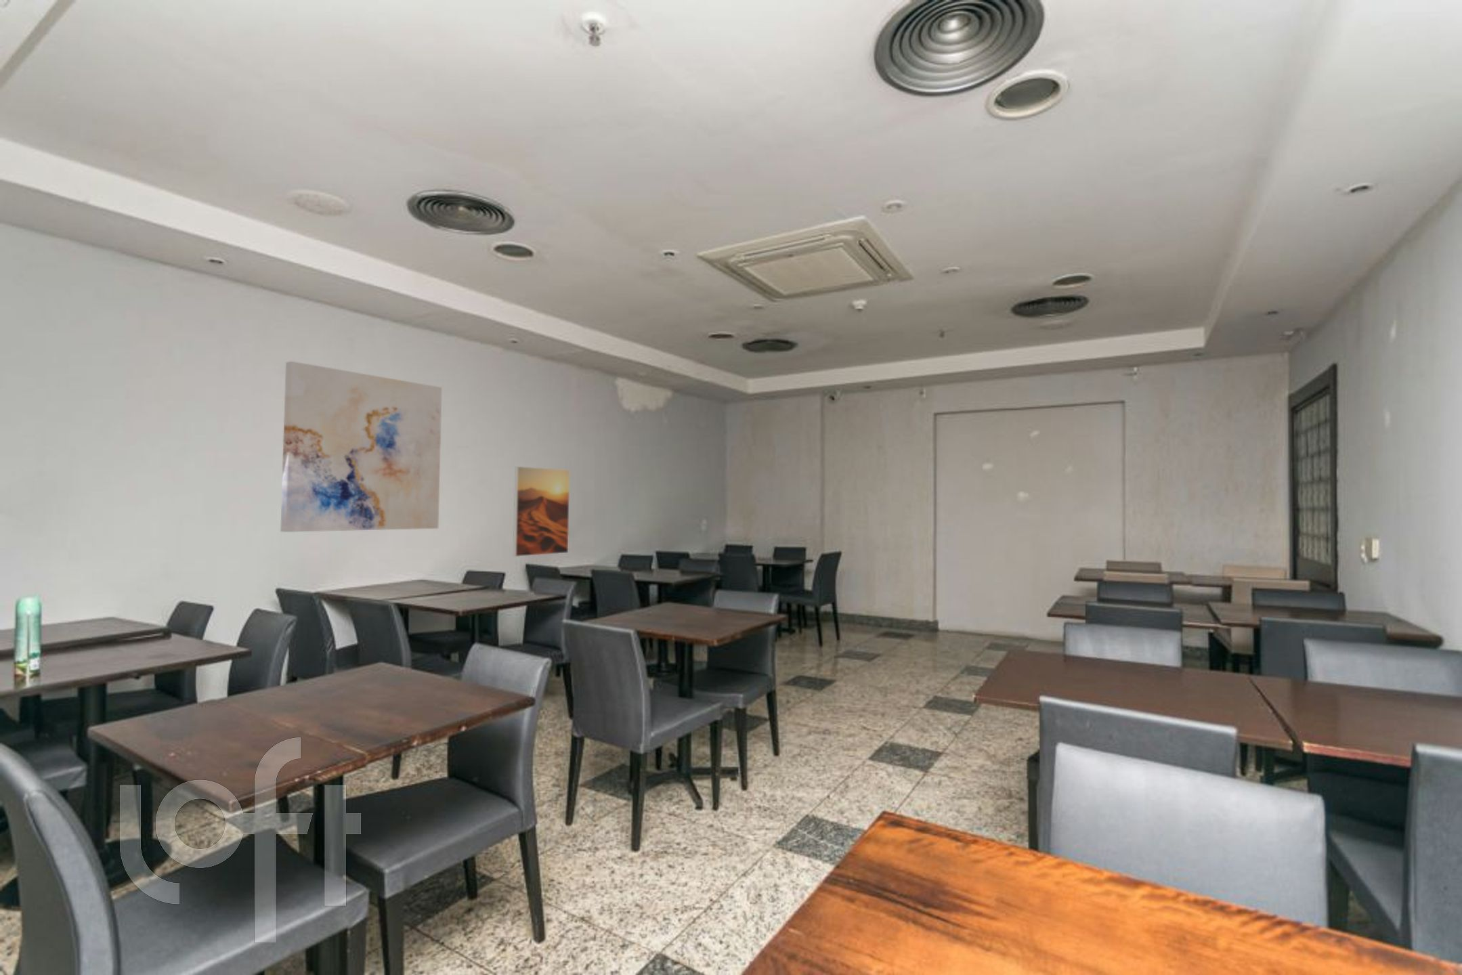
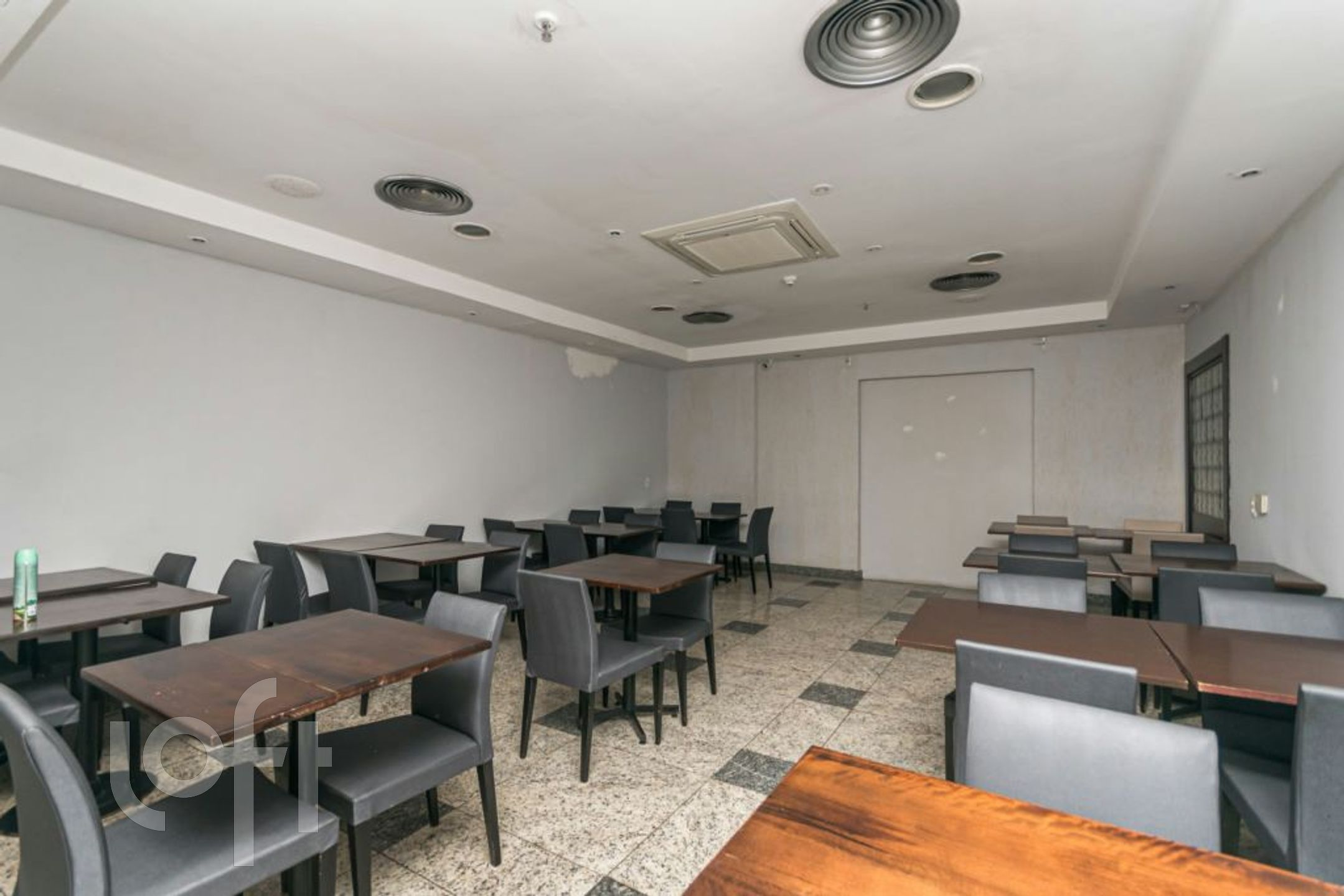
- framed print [512,466,570,557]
- wall art [280,361,442,533]
